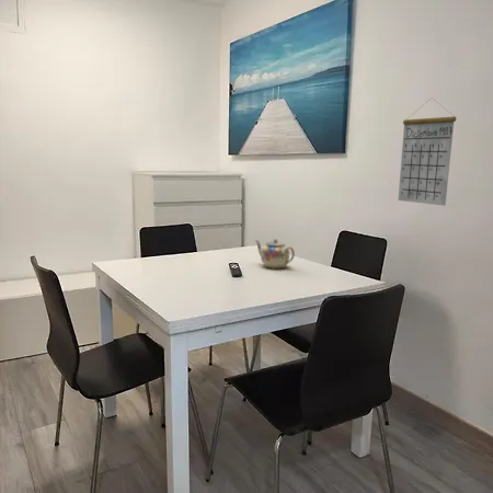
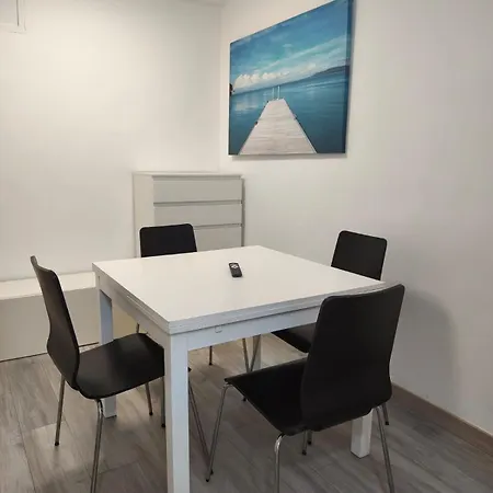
- calendar [397,96,457,207]
- teapot [254,238,296,270]
